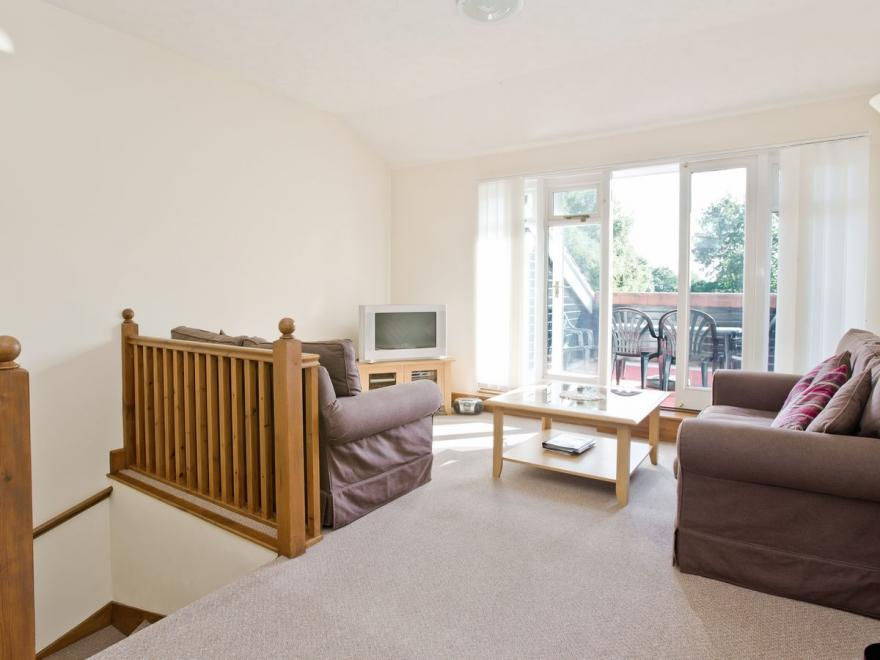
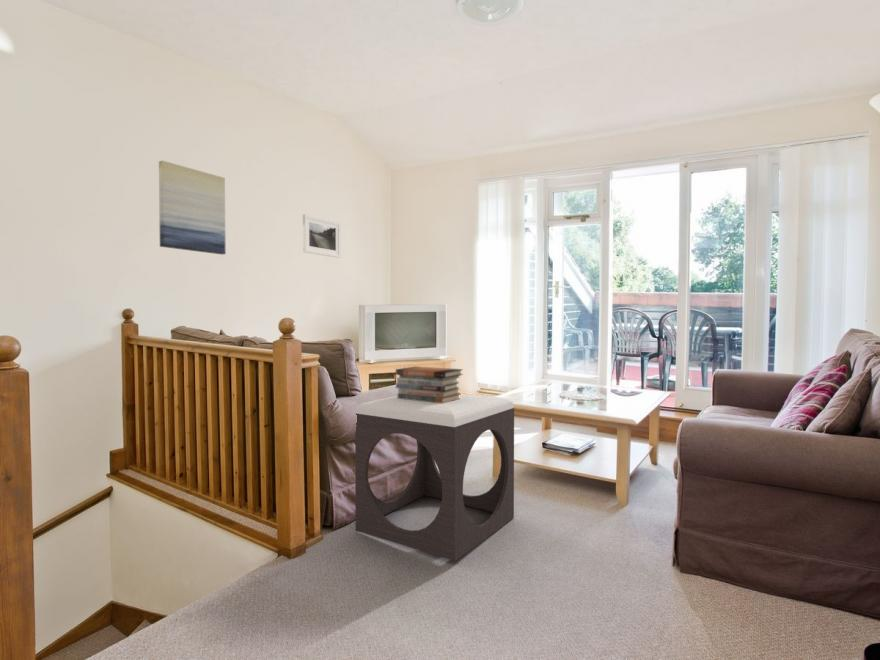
+ wall art [158,160,227,255]
+ book stack [395,366,464,403]
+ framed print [302,213,341,259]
+ footstool [354,393,515,562]
